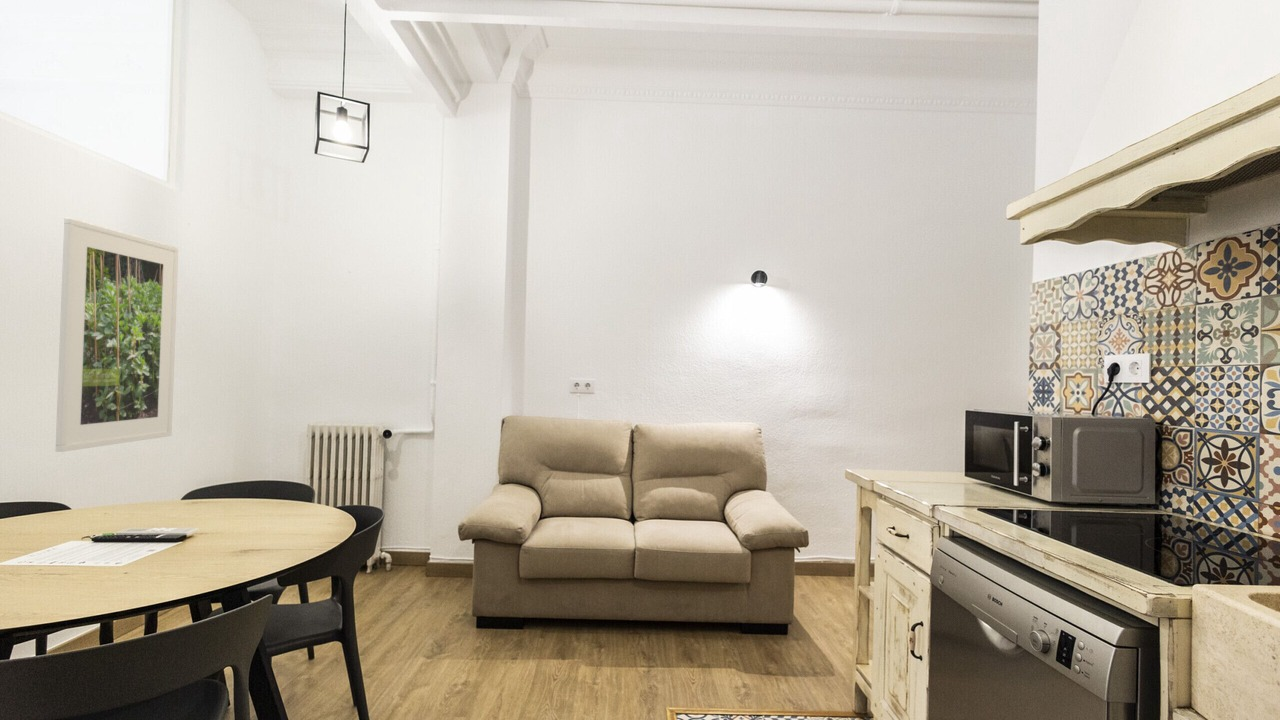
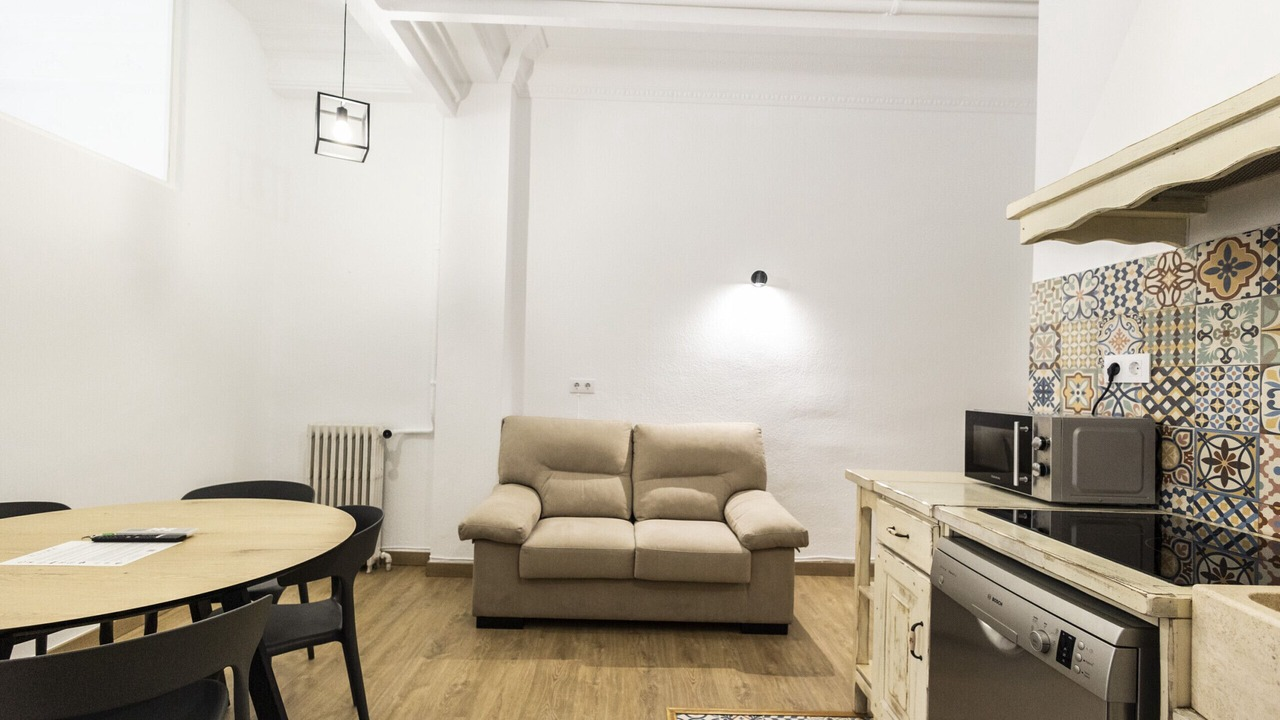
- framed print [55,217,179,453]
